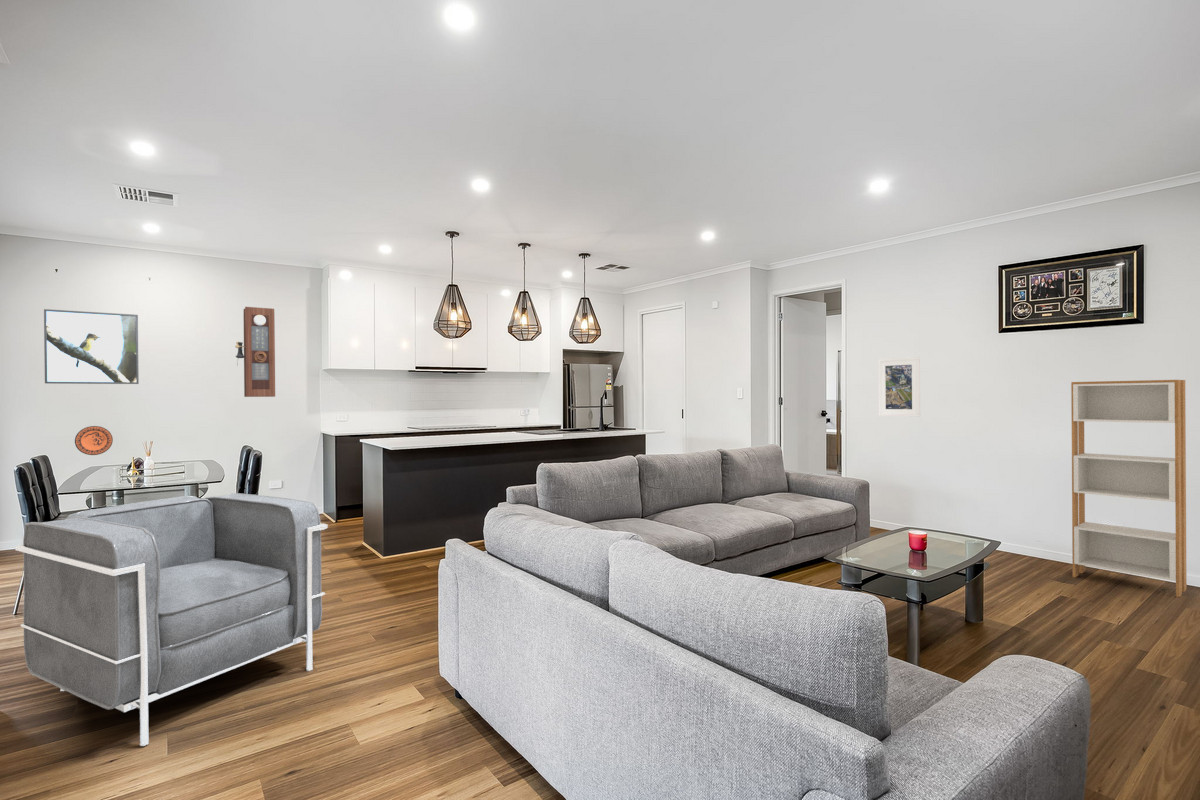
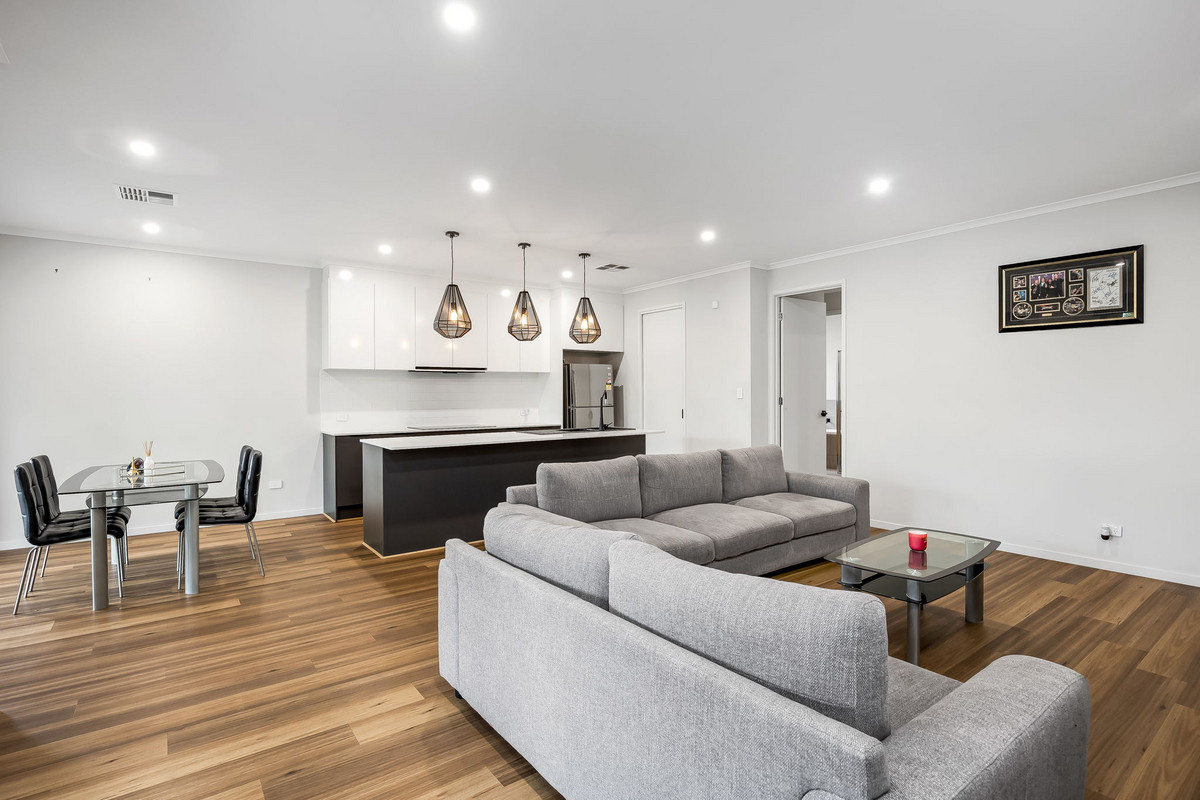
- decorative plate [74,425,114,456]
- armchair [14,492,329,747]
- shelving unit [1070,379,1188,598]
- pendulum clock [234,306,276,398]
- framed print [43,308,140,385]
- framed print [877,356,921,418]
